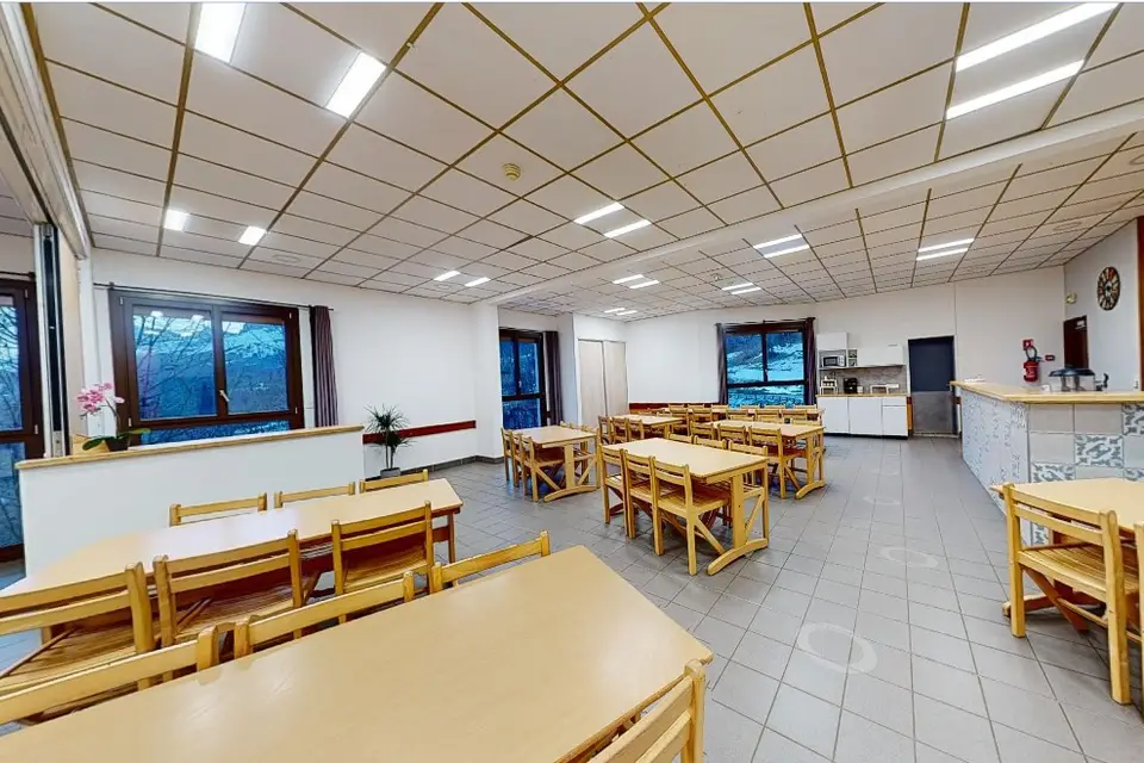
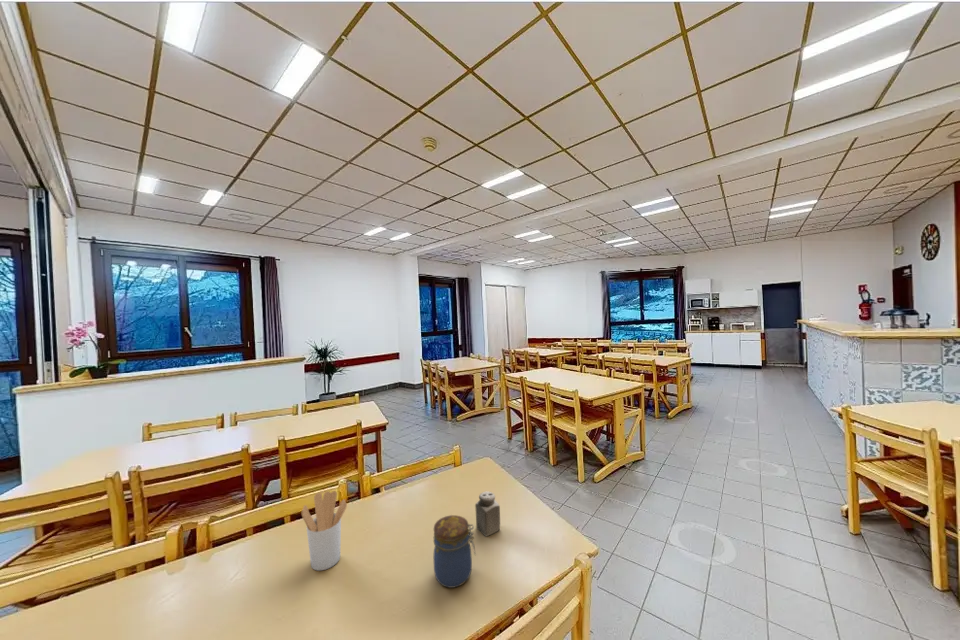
+ utensil holder [301,490,348,572]
+ salt shaker [474,491,501,537]
+ jar [432,514,477,589]
